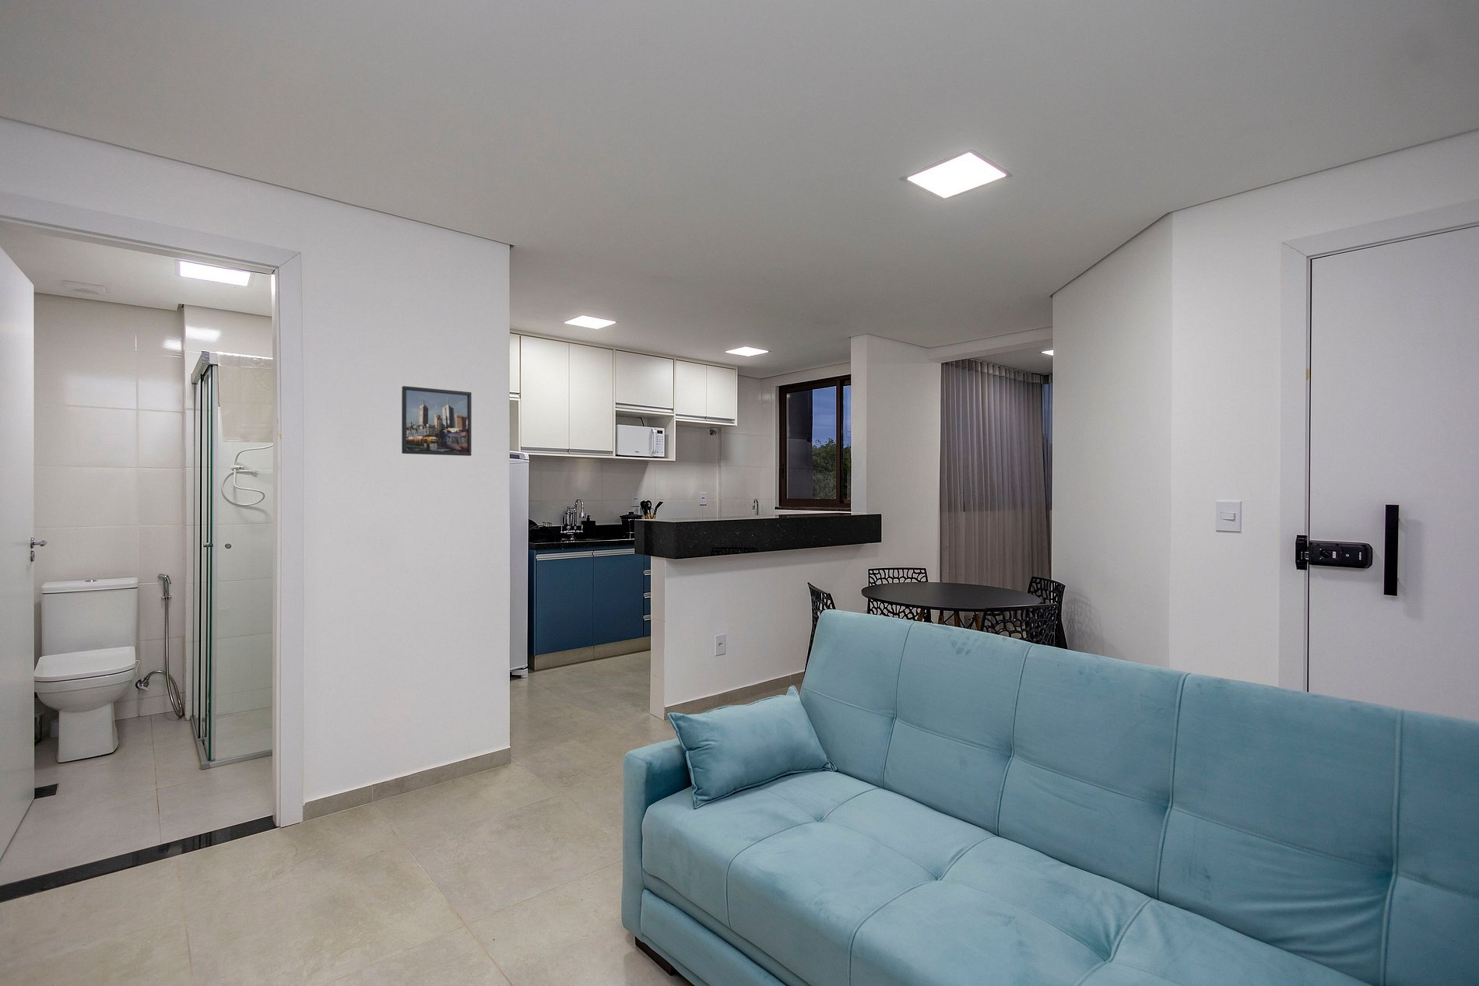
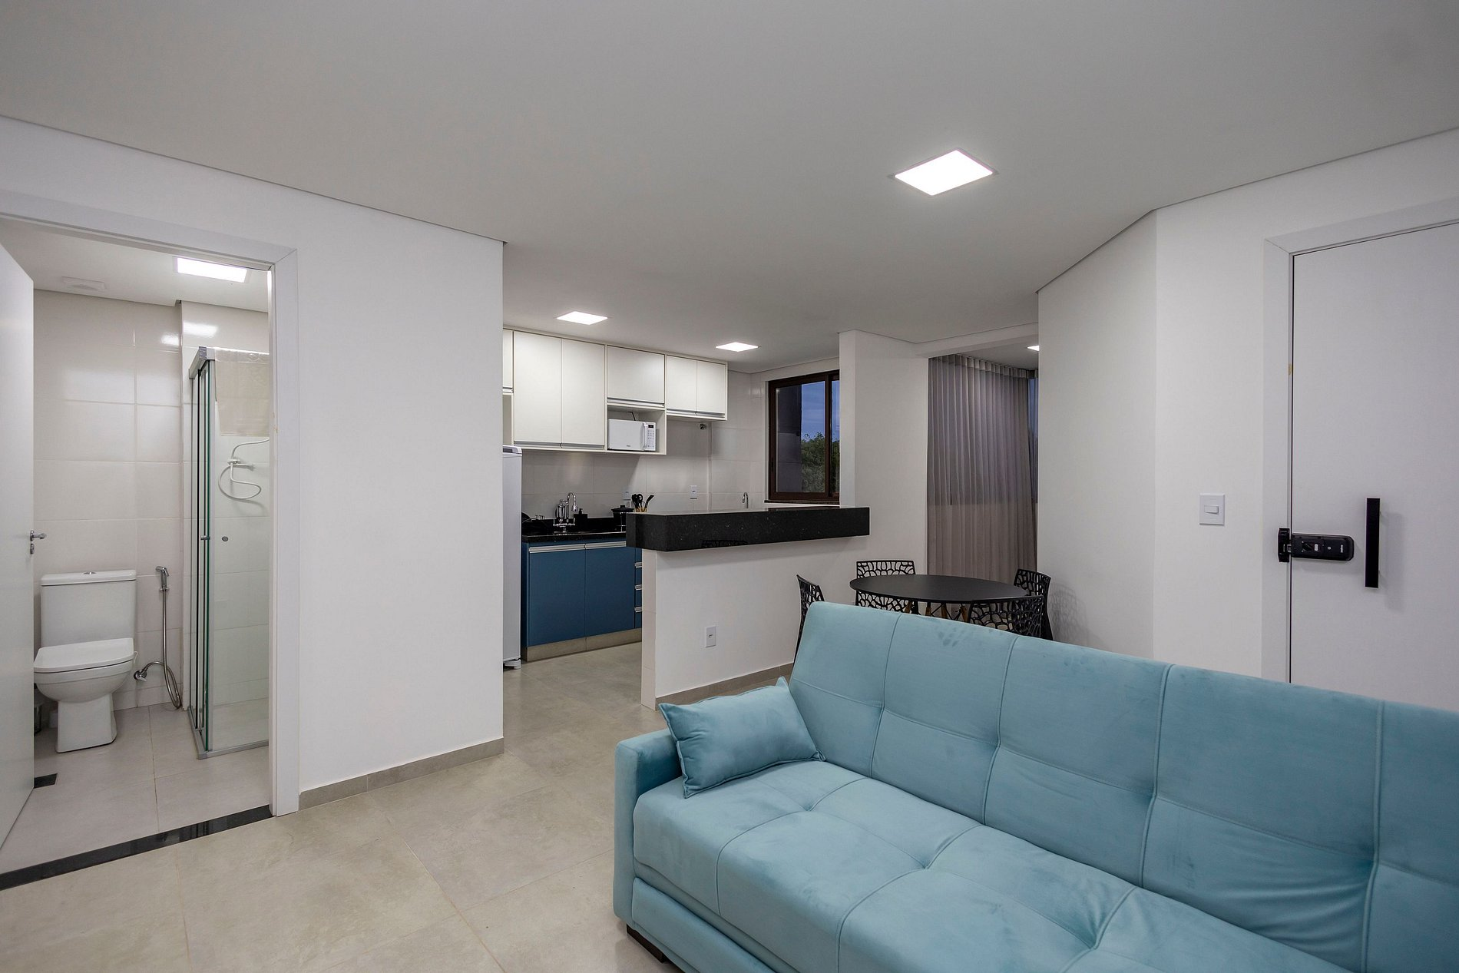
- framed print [401,385,472,457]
